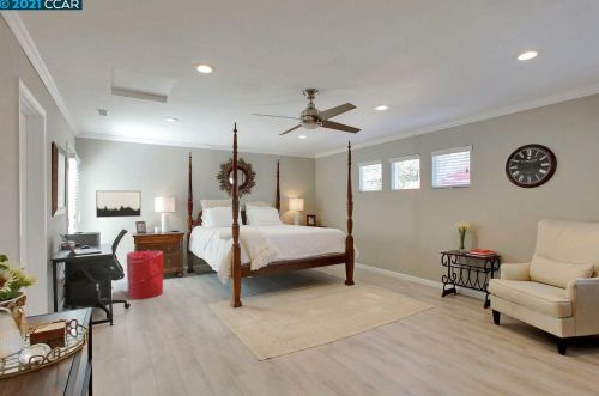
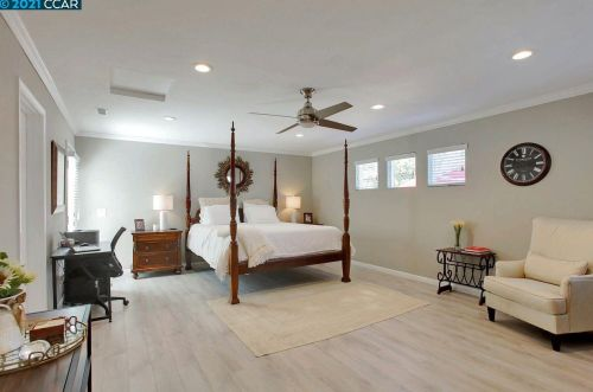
- wall art [95,190,141,219]
- laundry hamper [126,249,164,300]
